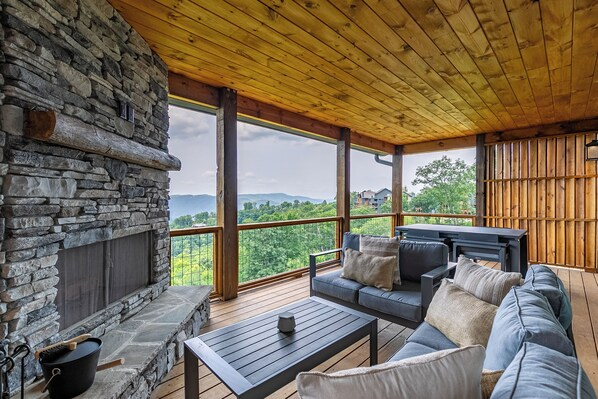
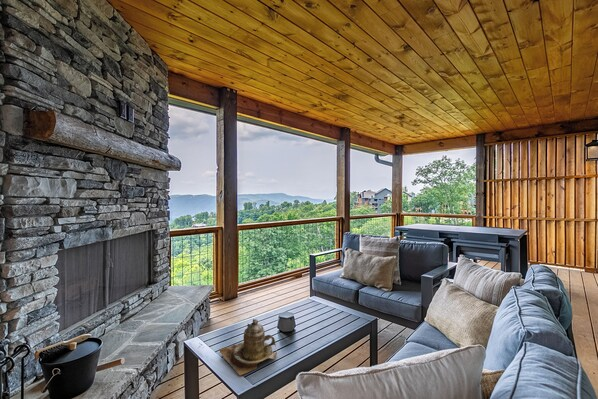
+ teapot [219,318,279,376]
